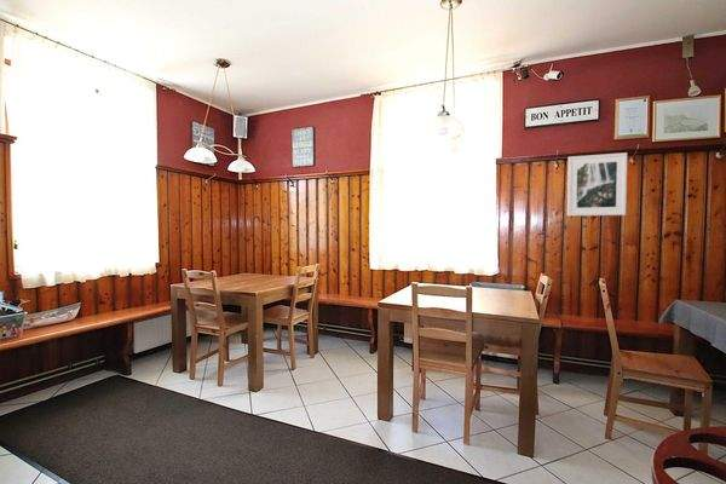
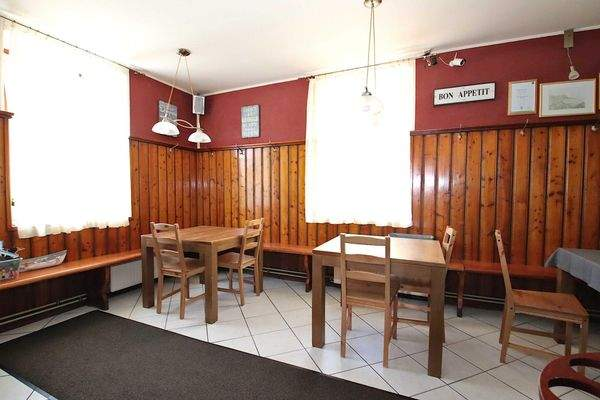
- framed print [566,151,628,217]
